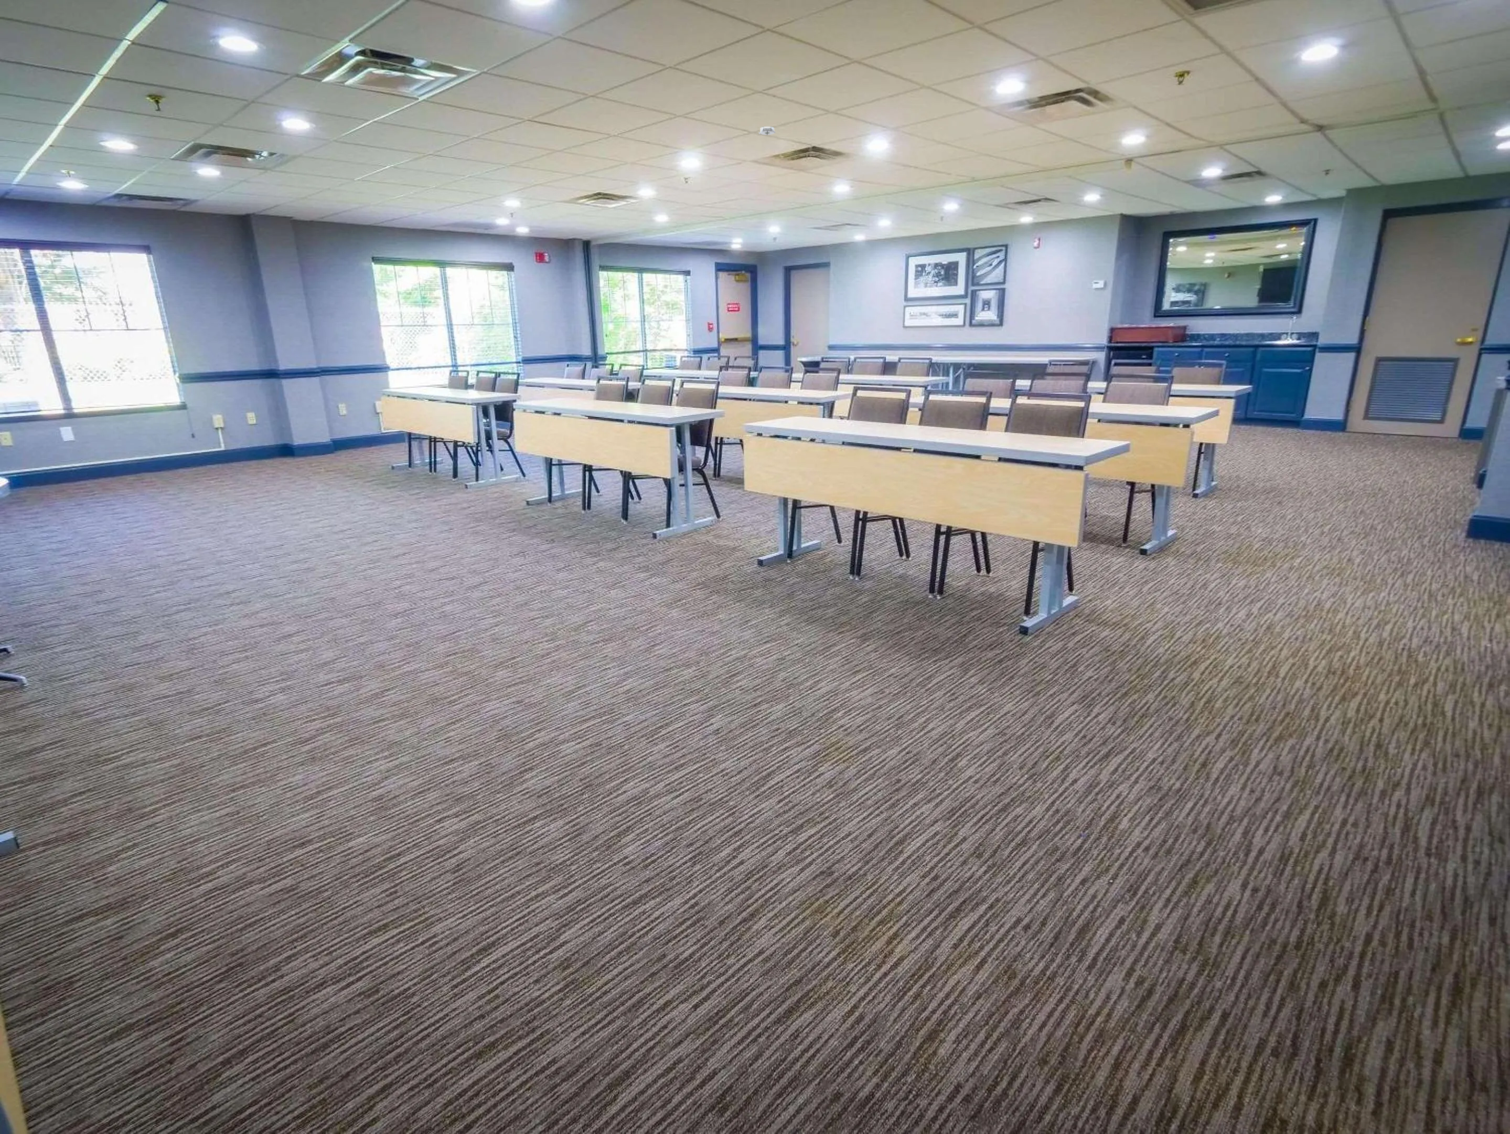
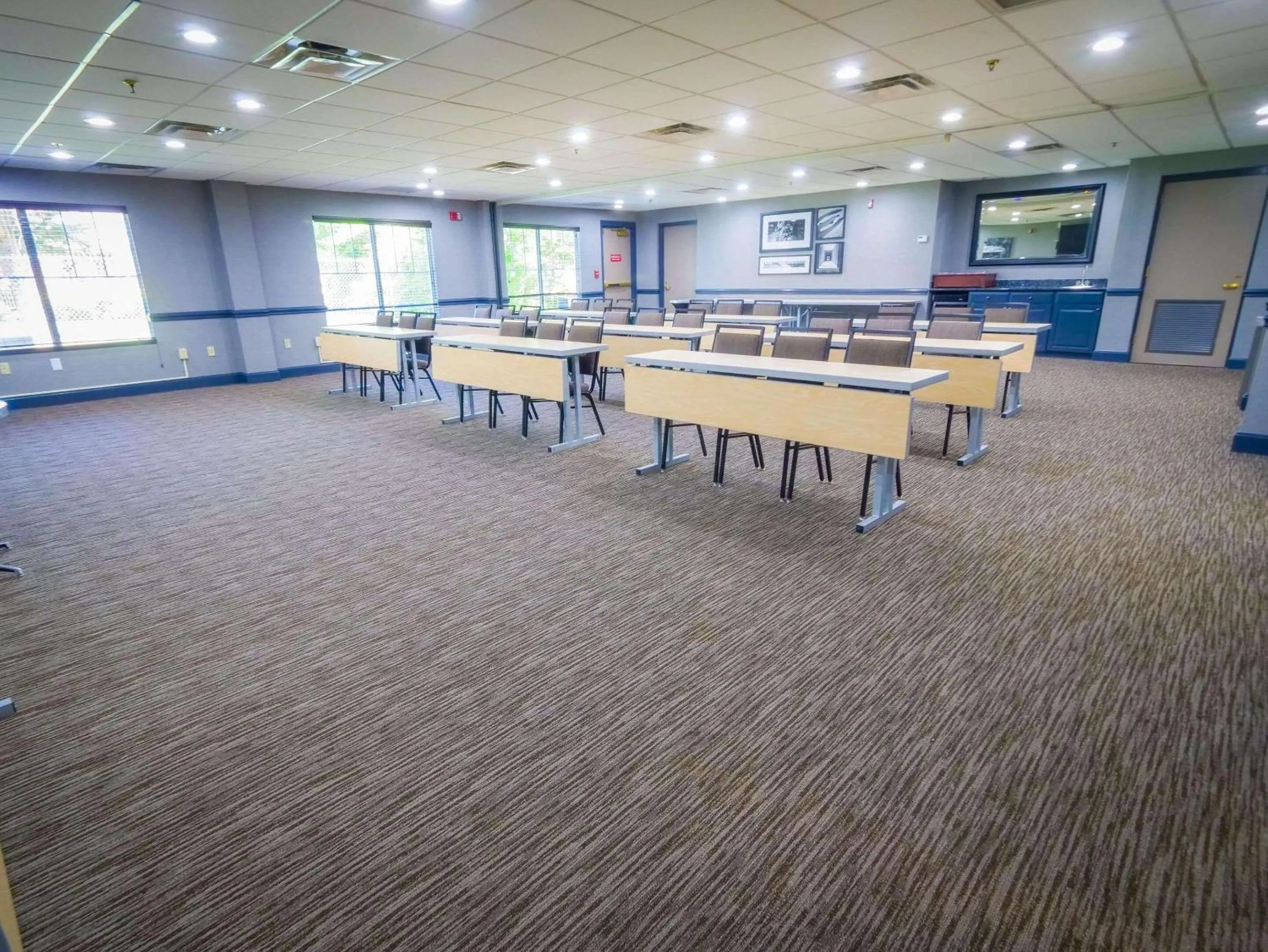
- smoke detector [757,126,776,136]
